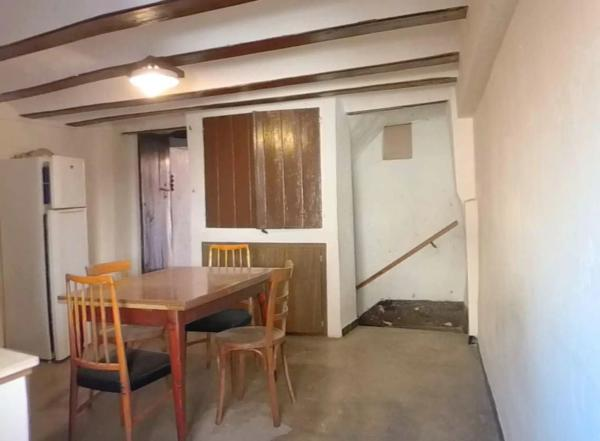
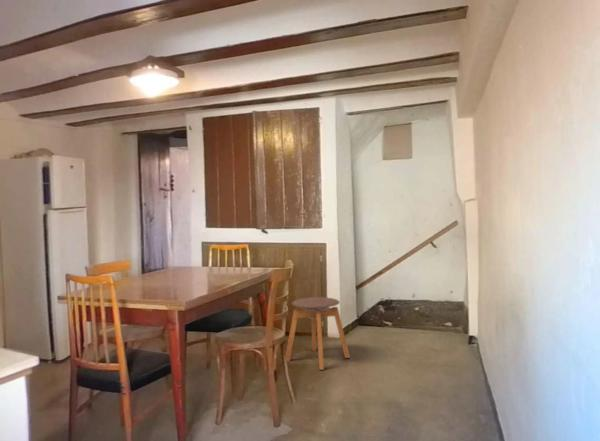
+ stool [285,296,351,371]
